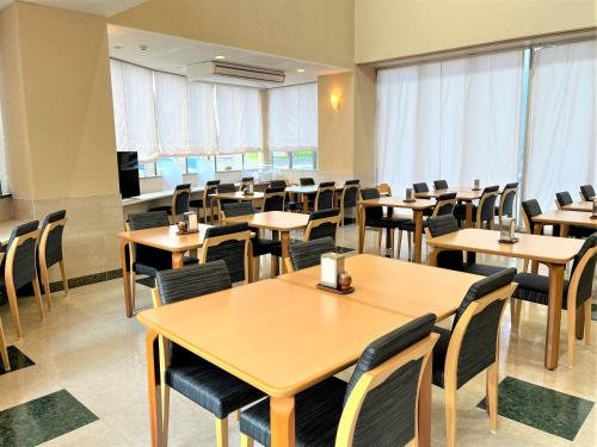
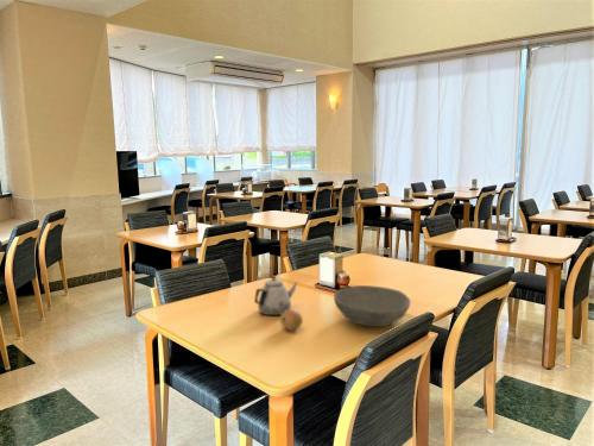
+ bowl [333,284,411,327]
+ apple [279,308,304,332]
+ teapot [253,276,298,316]
